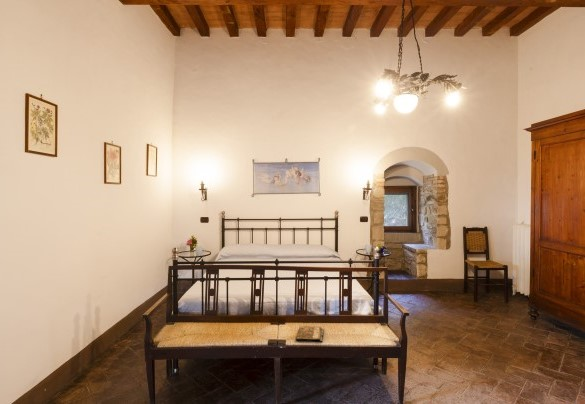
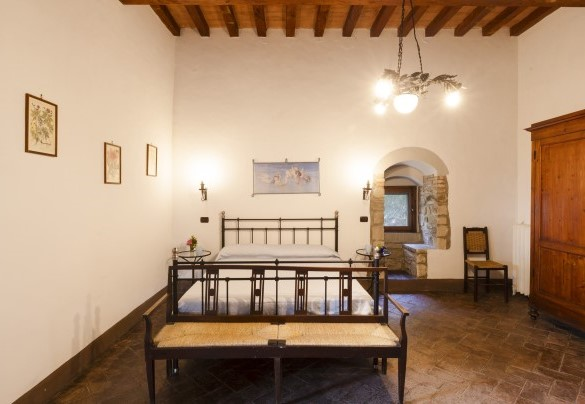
- book [295,325,325,343]
